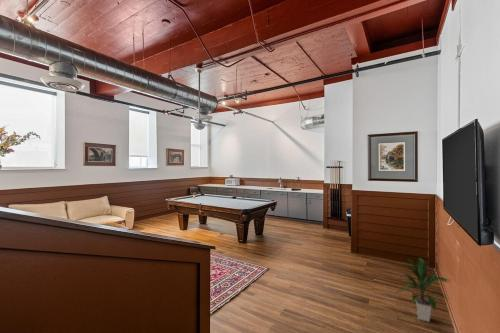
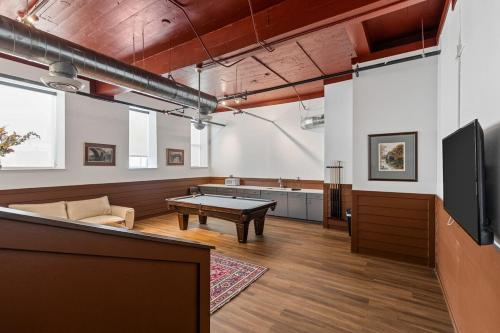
- indoor plant [394,257,452,323]
